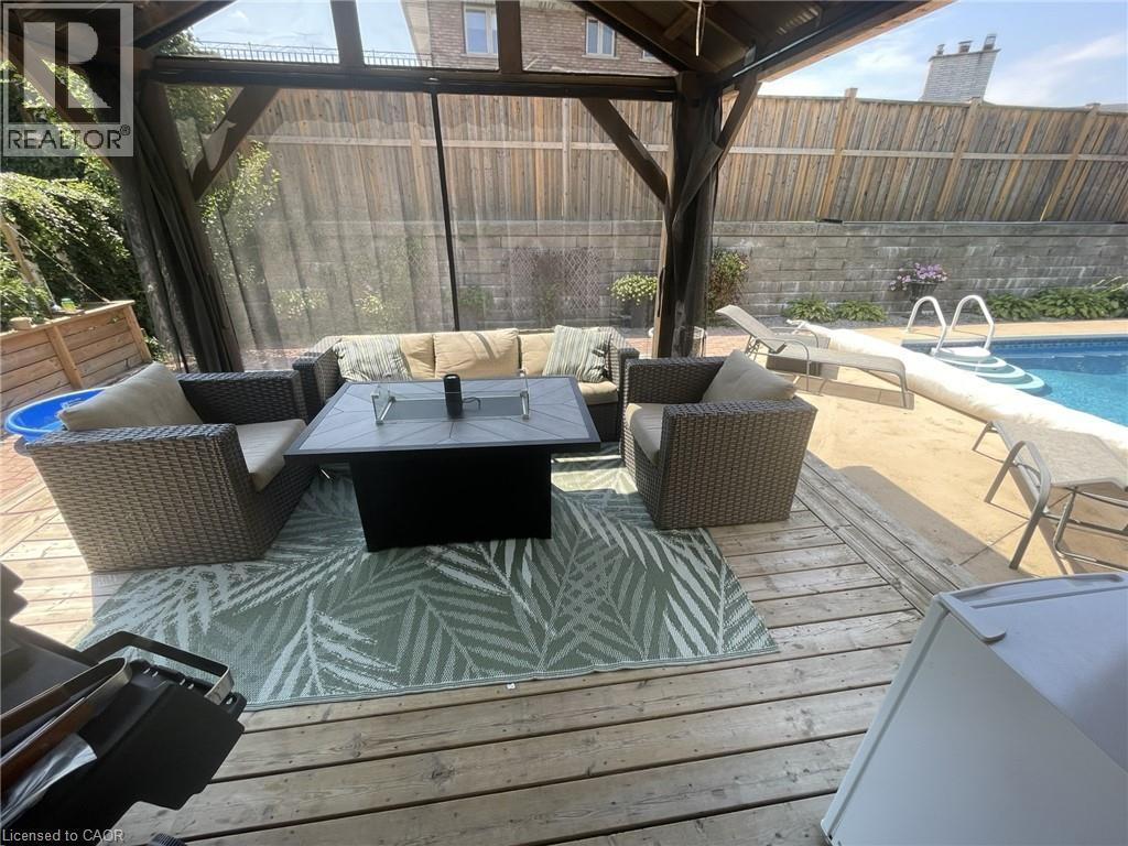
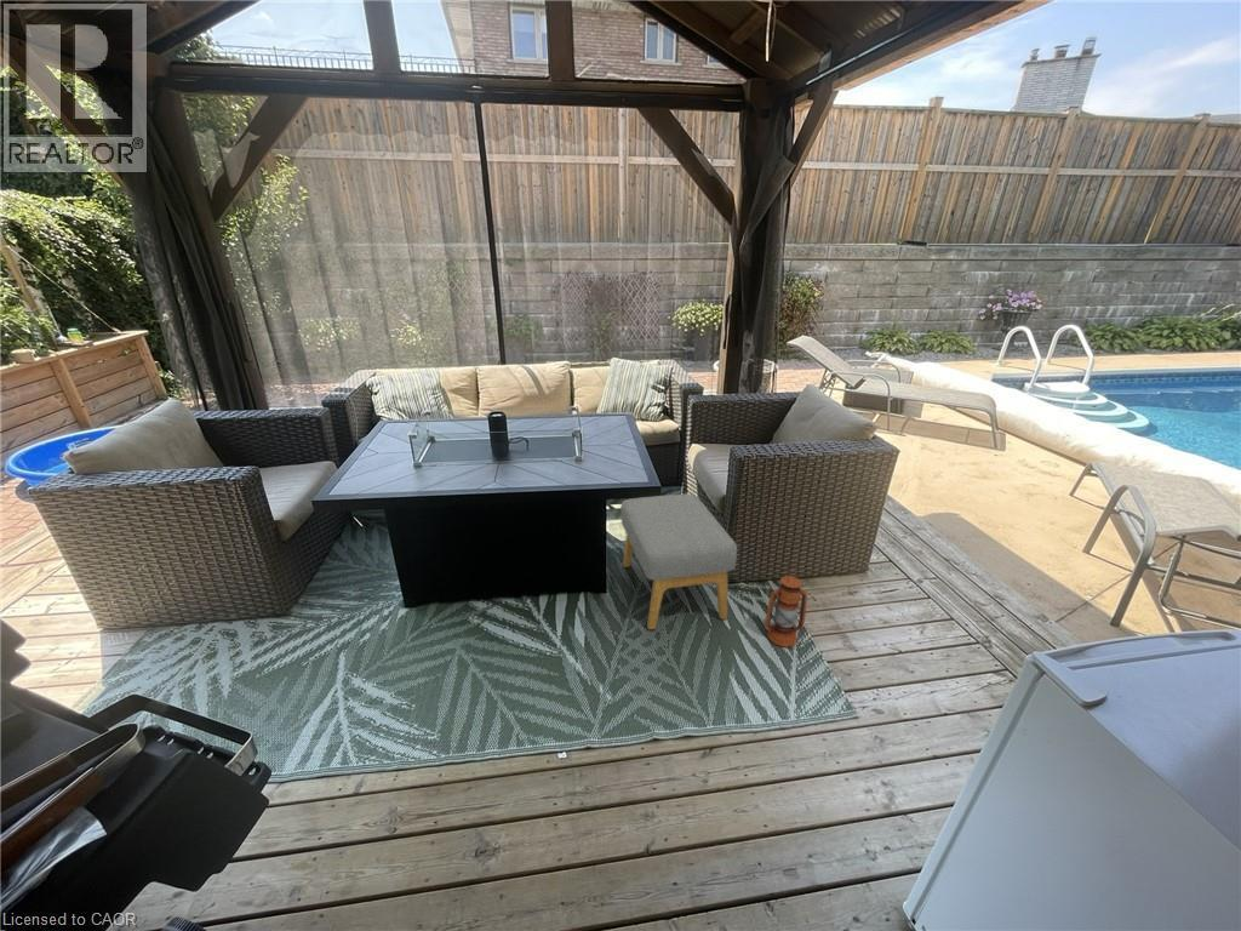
+ lantern [764,570,808,649]
+ footstool [619,492,738,630]
